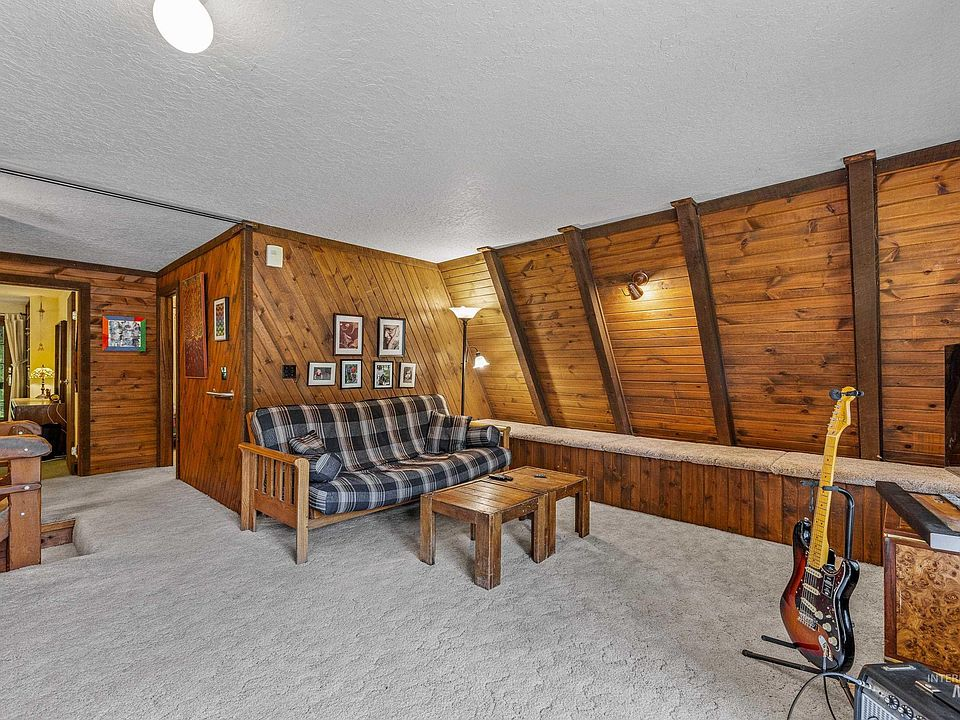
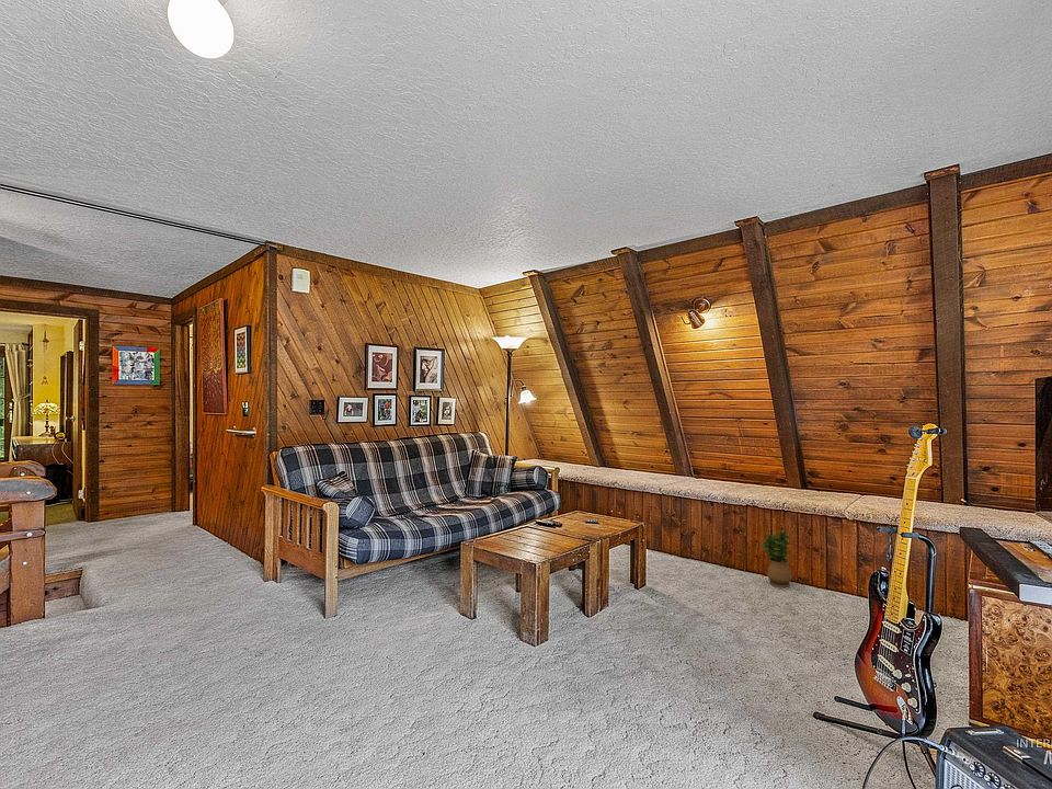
+ potted plant [761,529,793,588]
